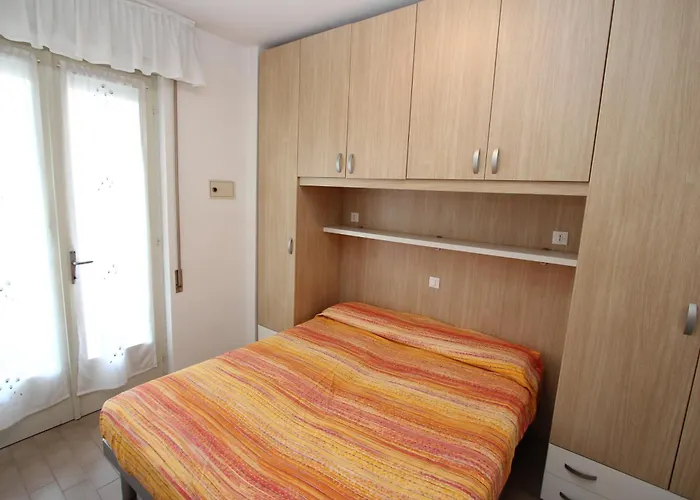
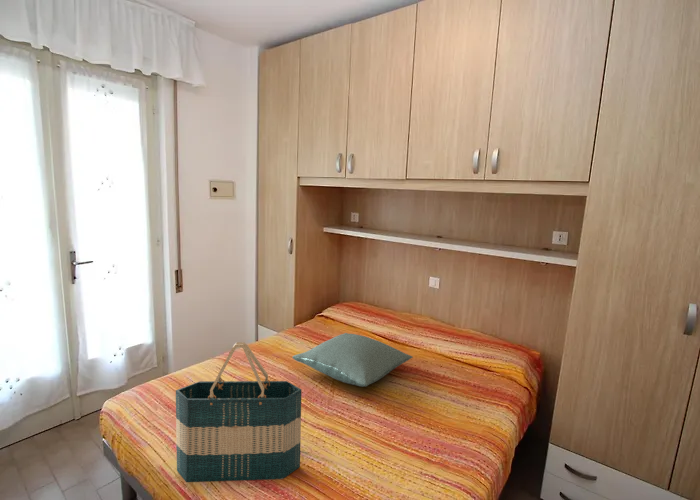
+ pillow [292,332,414,388]
+ tote bag [175,341,303,483]
